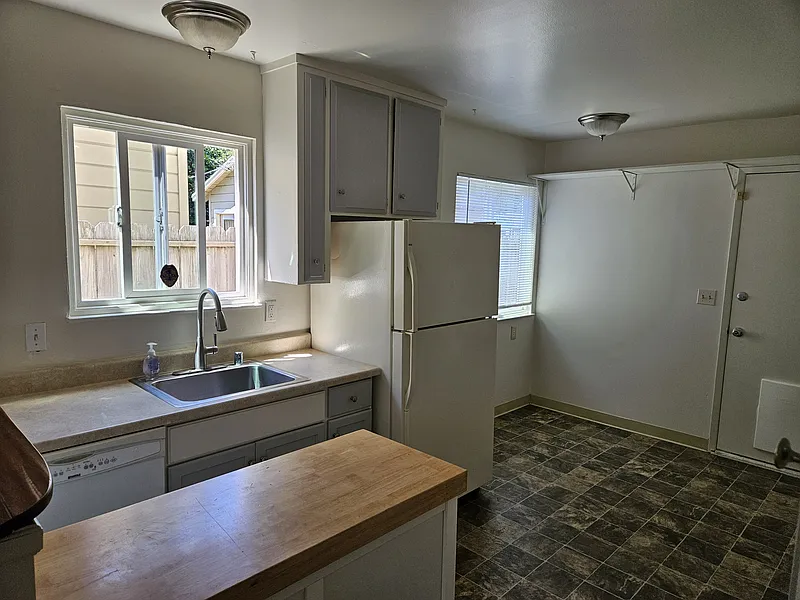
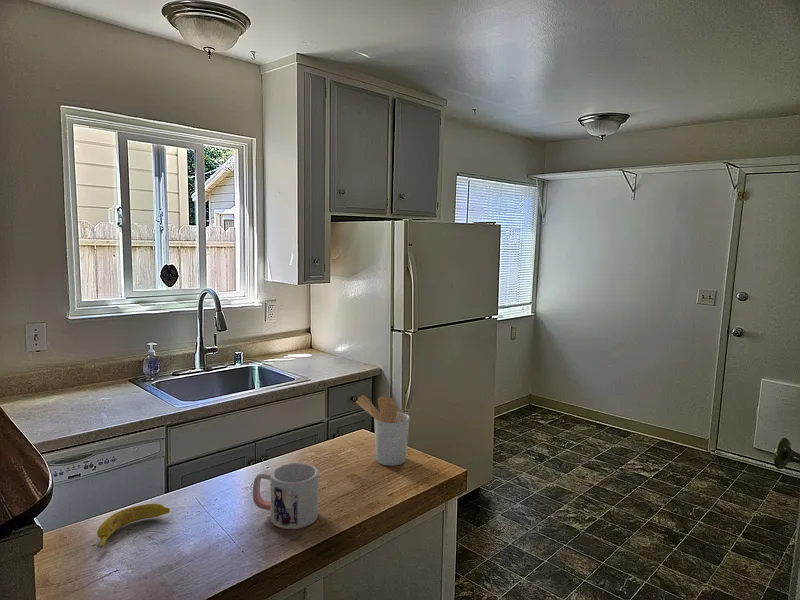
+ utensil holder [355,394,411,467]
+ mug [252,462,319,530]
+ banana [91,503,171,549]
